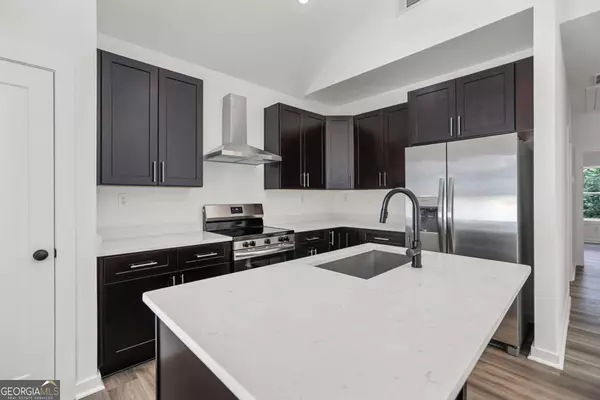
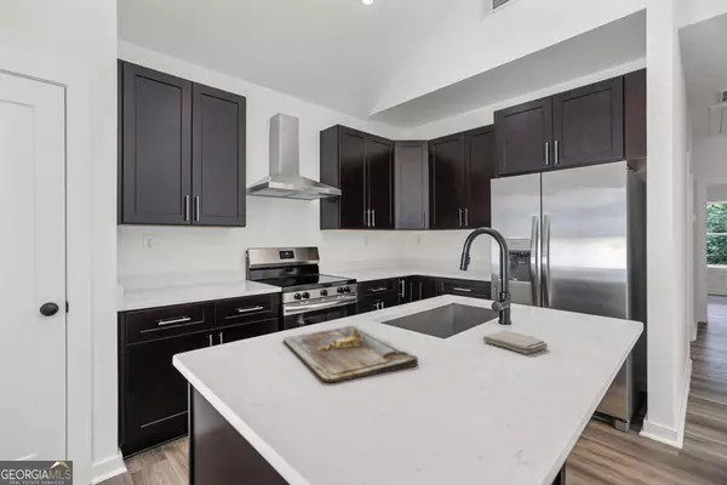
+ cutting board [282,324,419,383]
+ washcloth [482,330,549,355]
